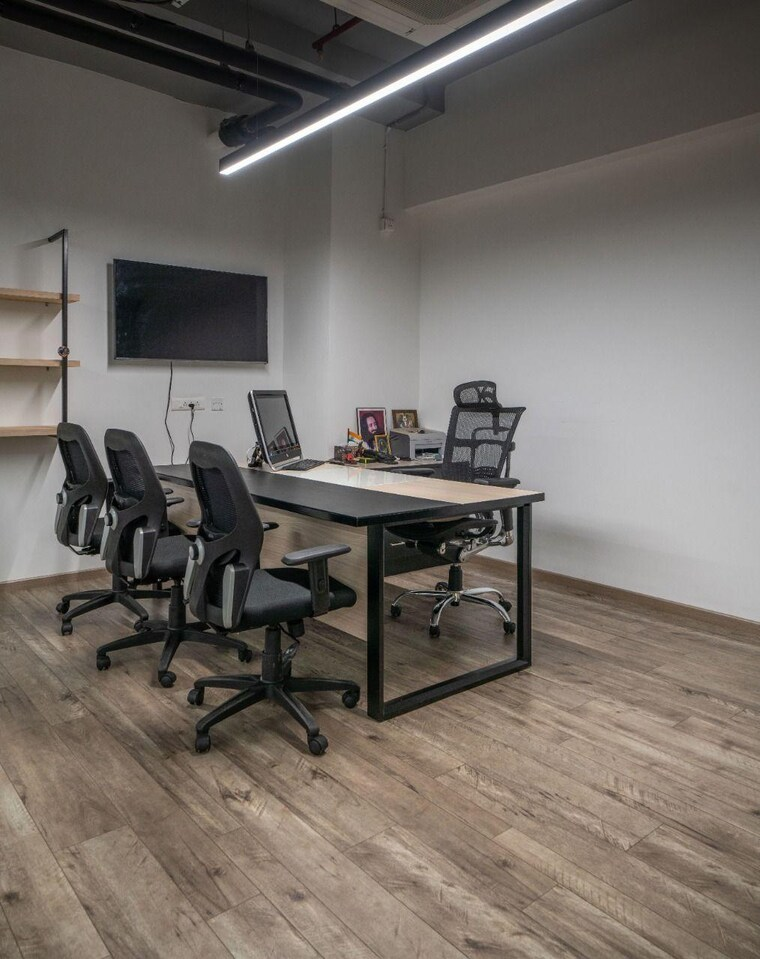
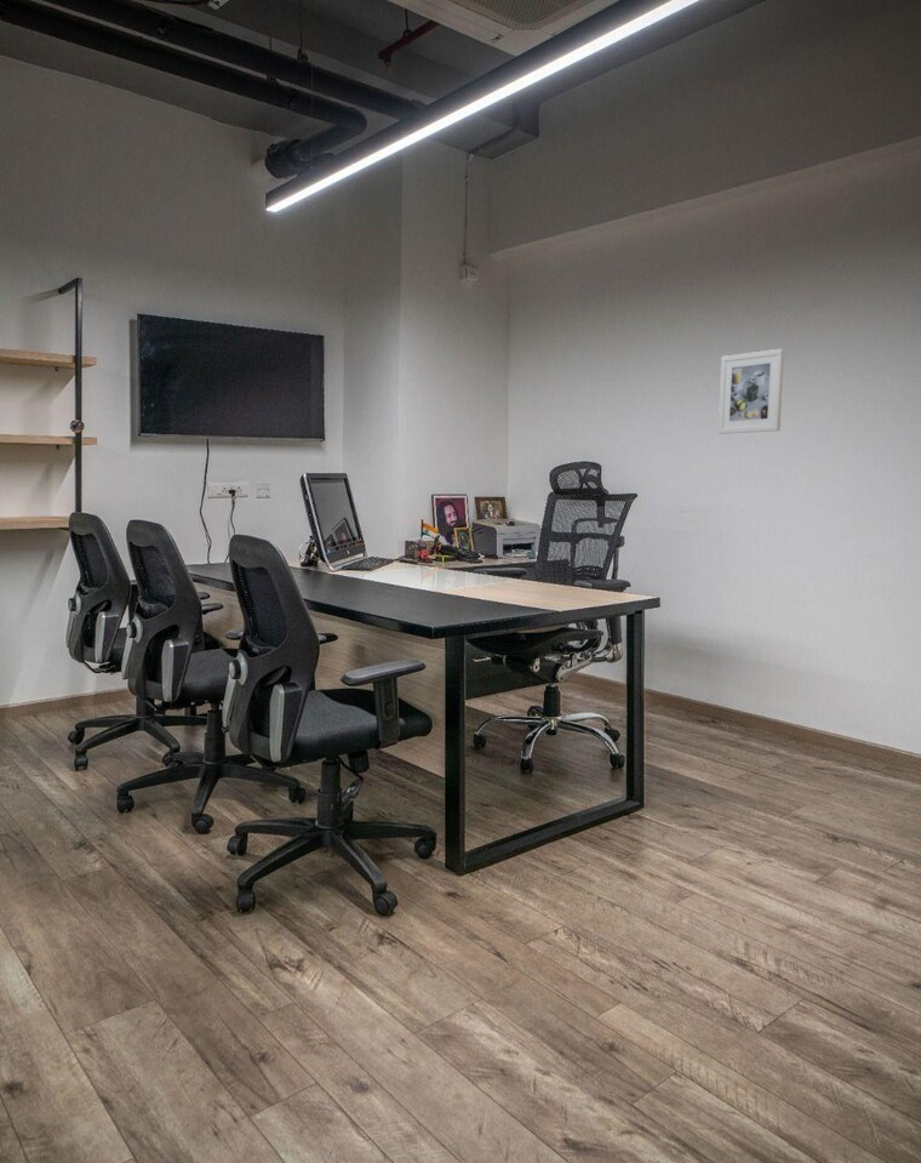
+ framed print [717,348,785,435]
